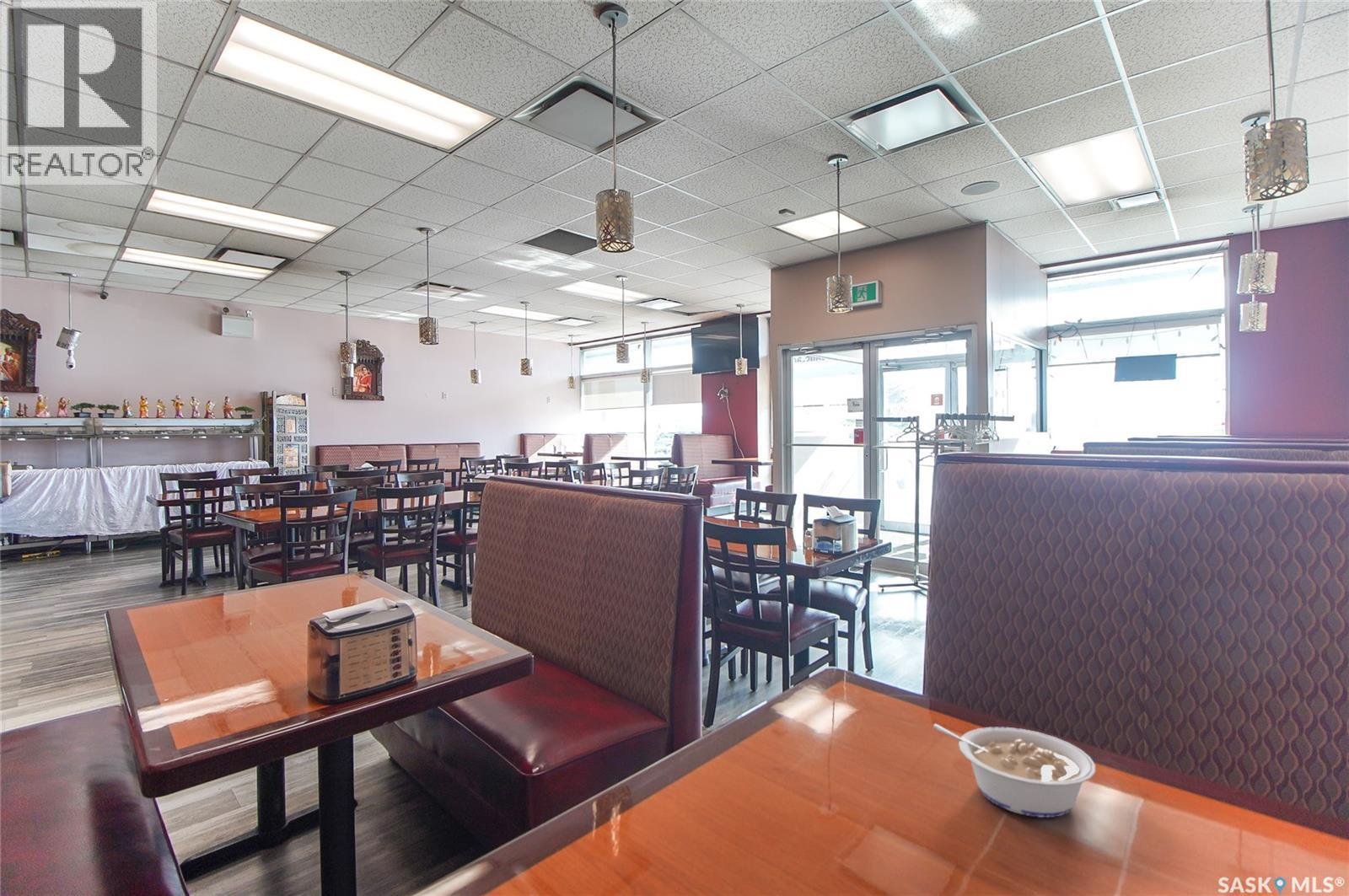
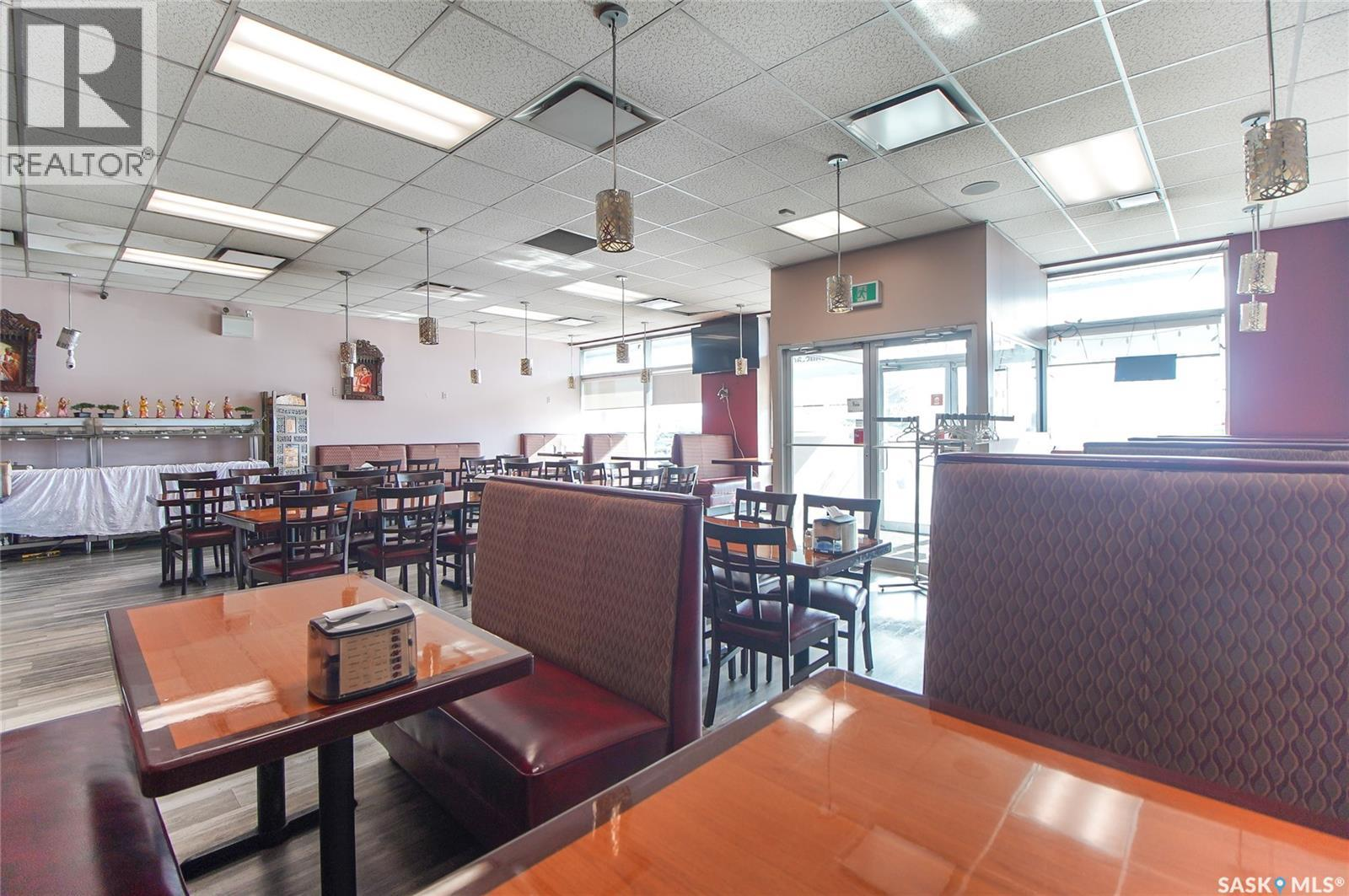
- legume [932,723,1096,818]
